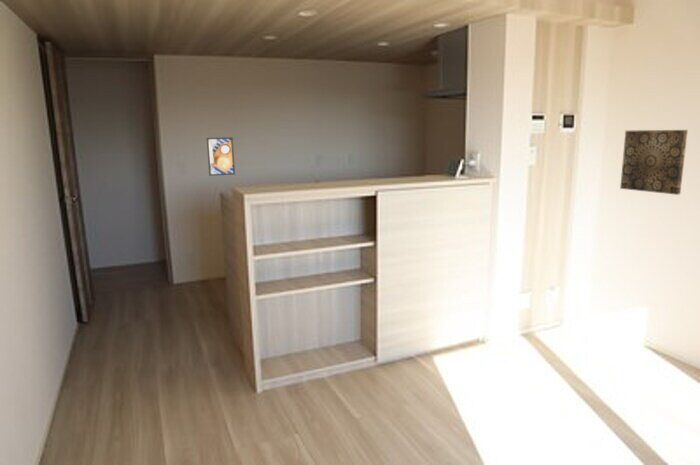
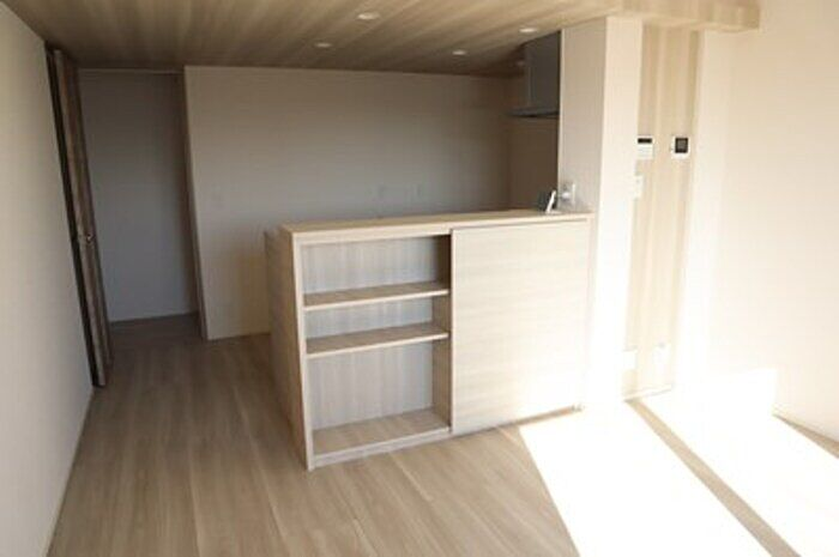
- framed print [206,136,236,177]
- wall art [619,129,689,196]
